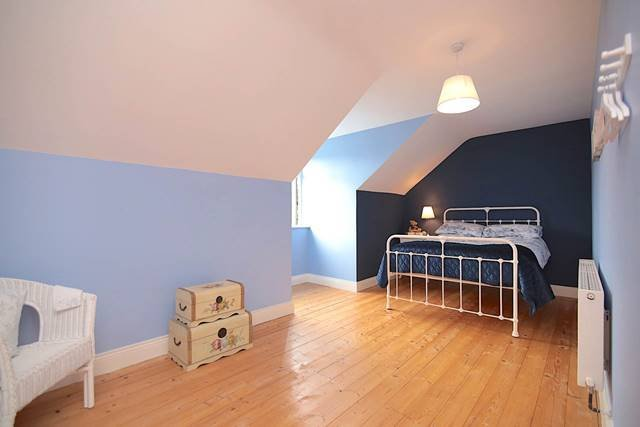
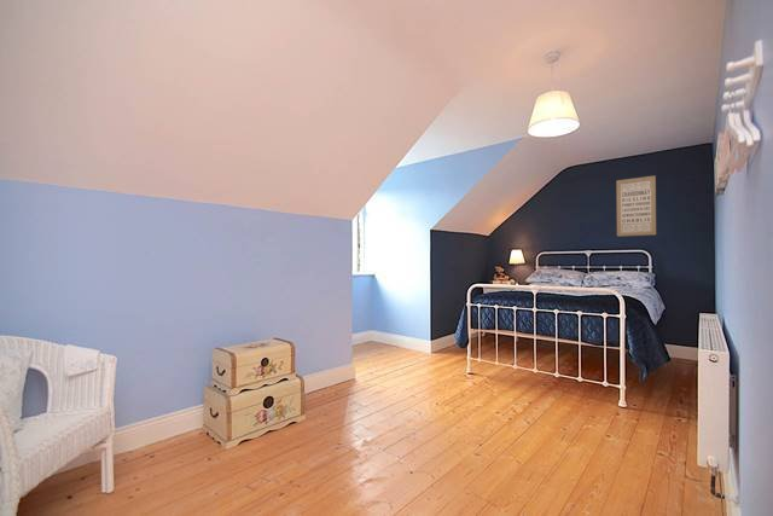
+ wall art [615,174,657,238]
